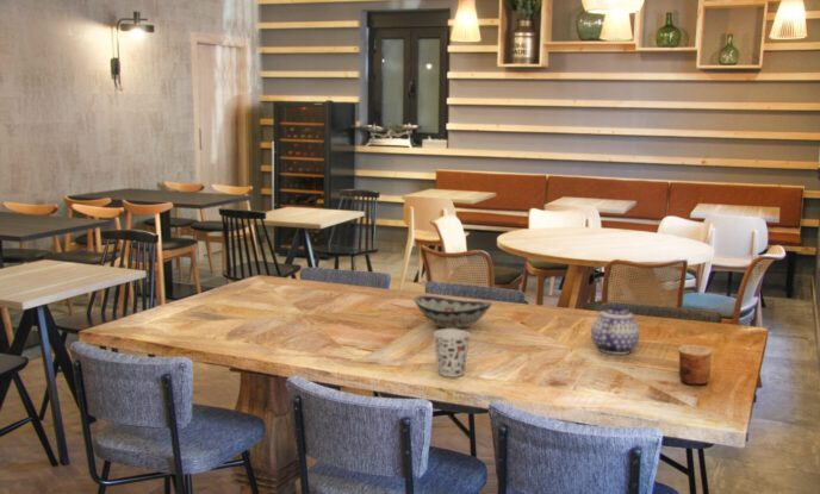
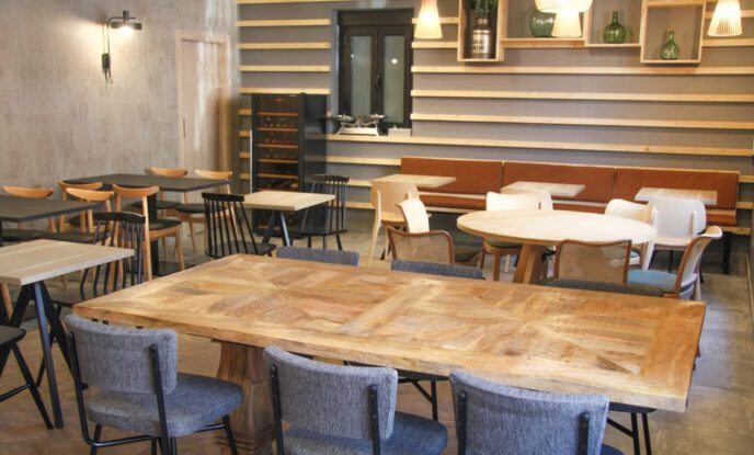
- decorative bowl [412,295,493,330]
- teapot [590,304,641,356]
- cup [433,327,472,379]
- cup [677,344,713,386]
